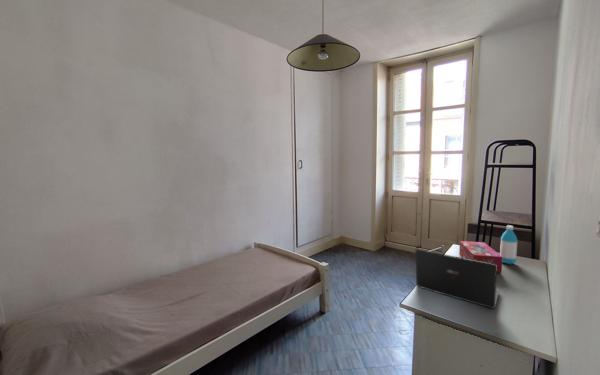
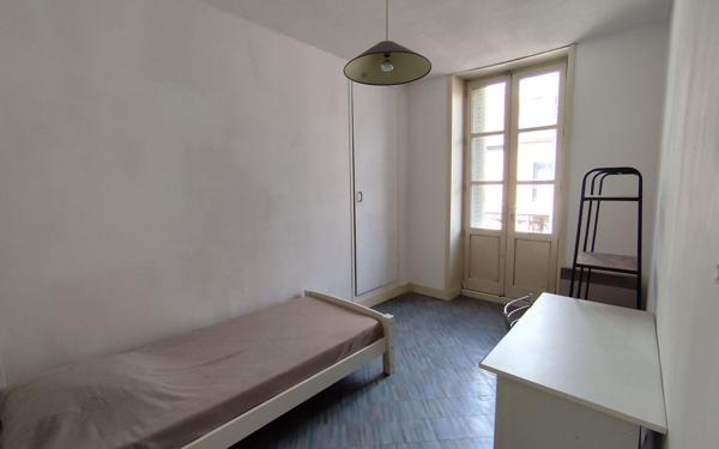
- water bottle [499,224,519,265]
- tissue box [458,240,503,274]
- laptop [414,248,501,310]
